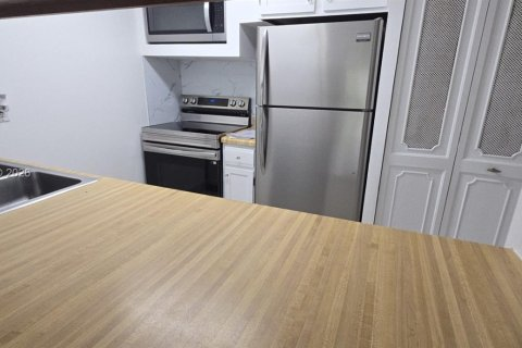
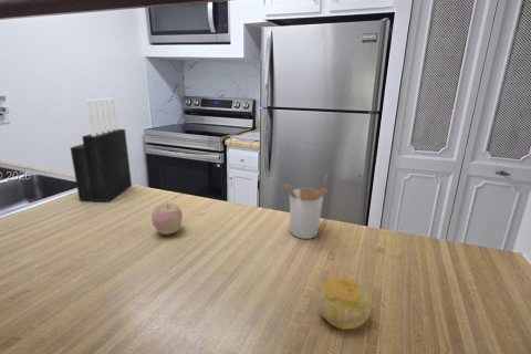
+ apple [150,201,184,236]
+ fruit [317,275,372,331]
+ utensil holder [283,174,329,240]
+ knife block [70,97,133,202]
